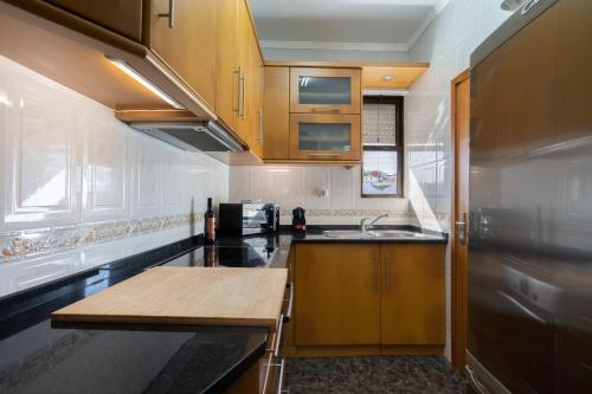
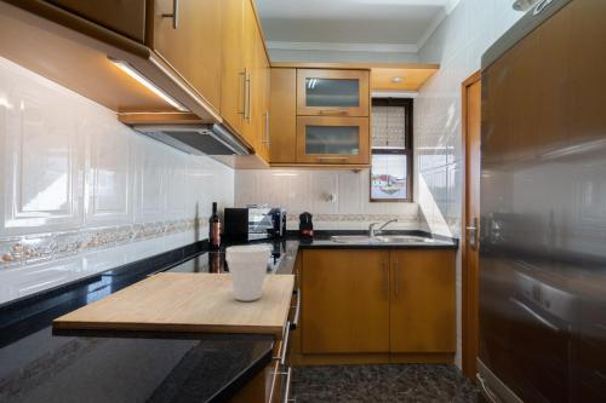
+ cup [224,244,271,303]
